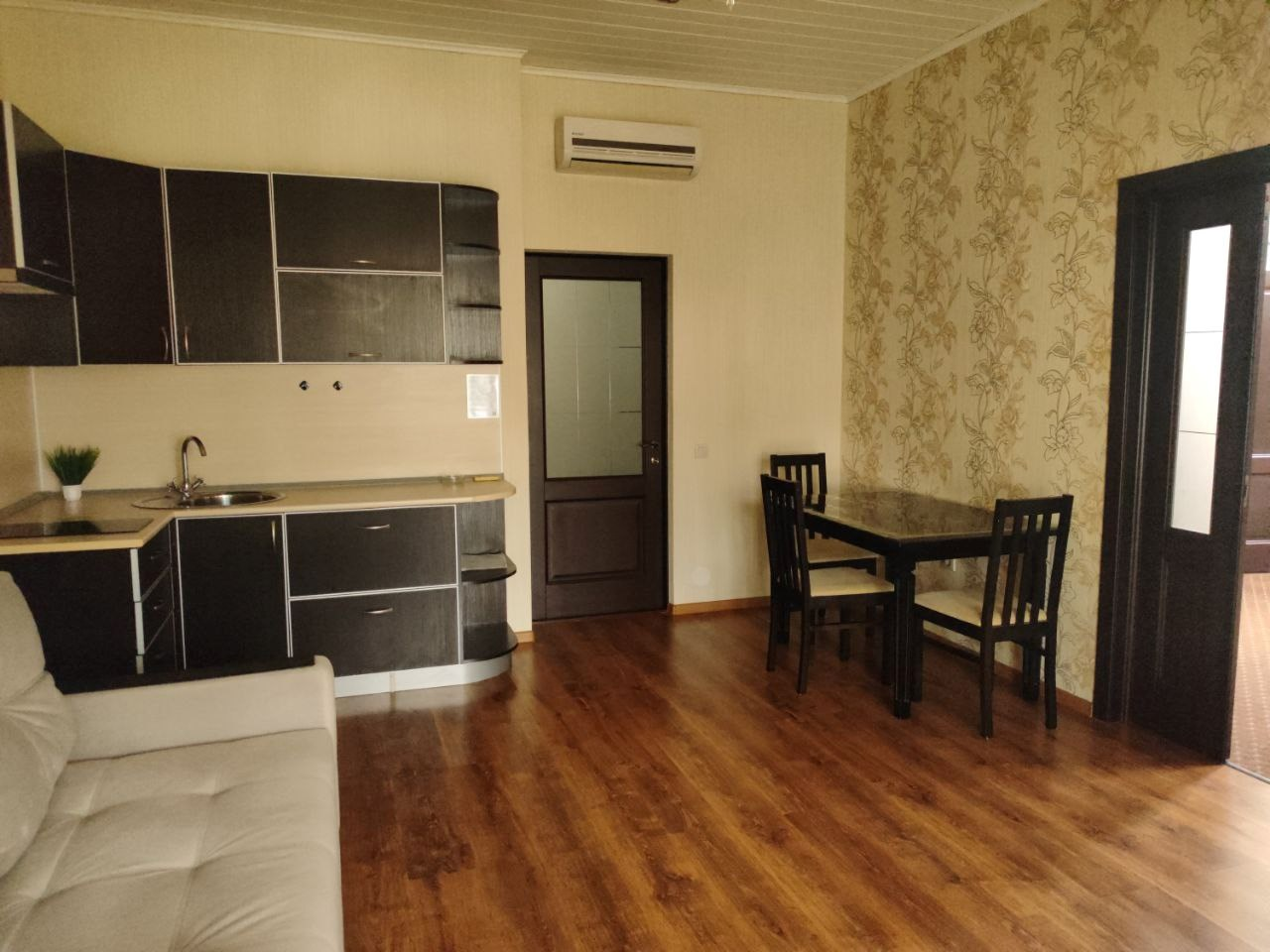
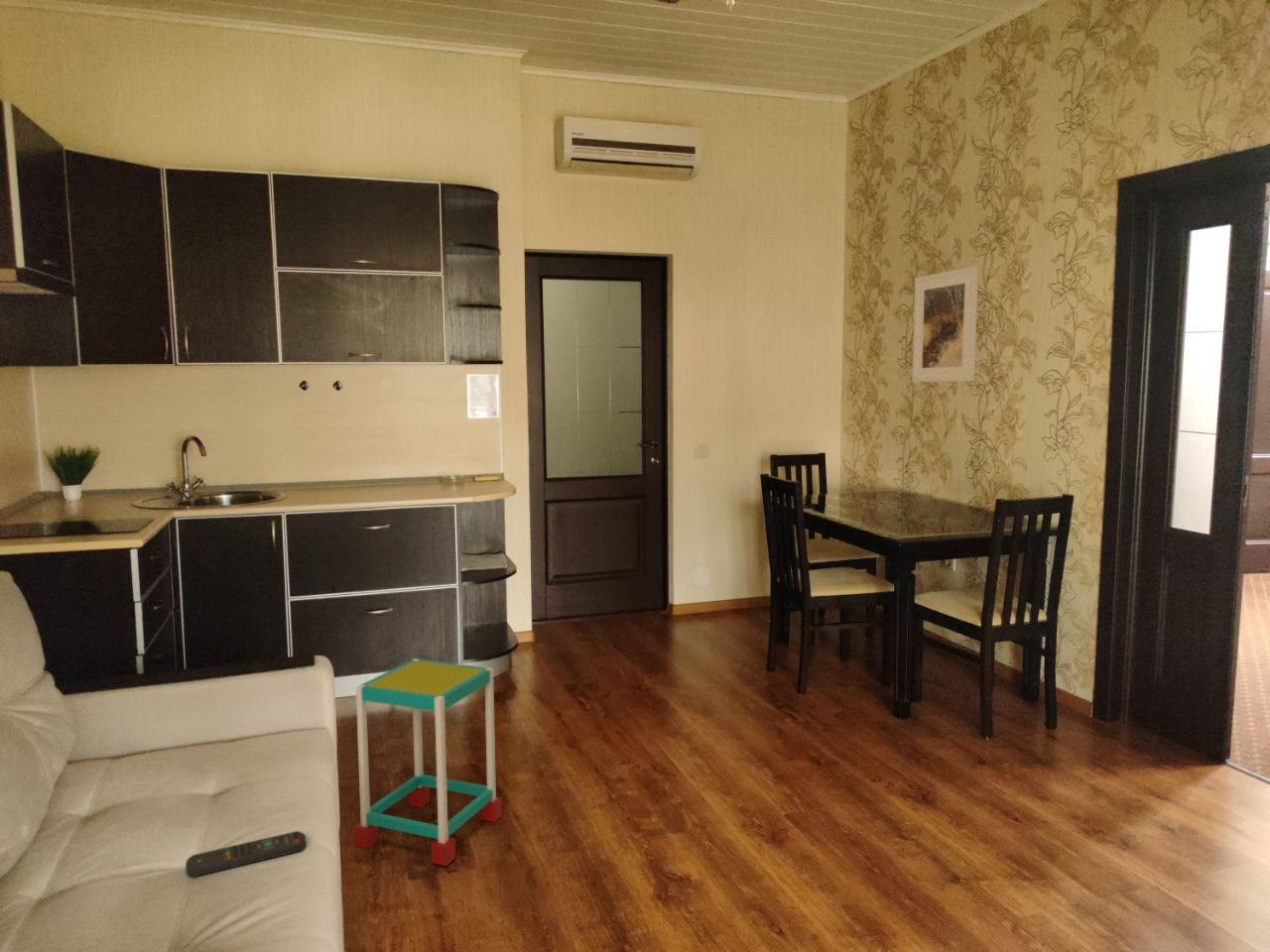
+ remote control [185,830,307,878]
+ side table [353,657,504,868]
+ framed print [911,266,979,383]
